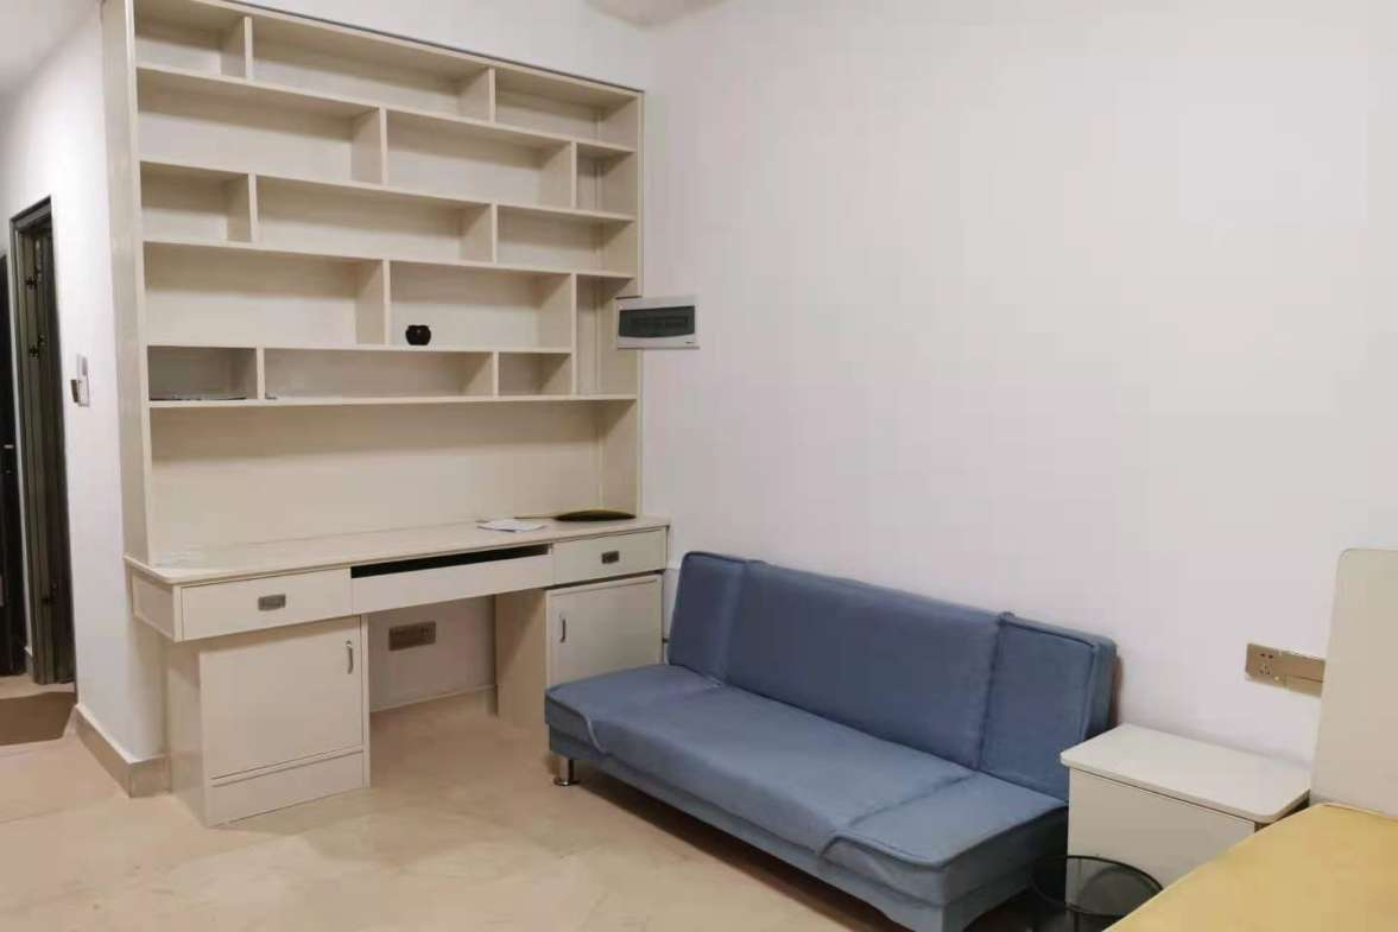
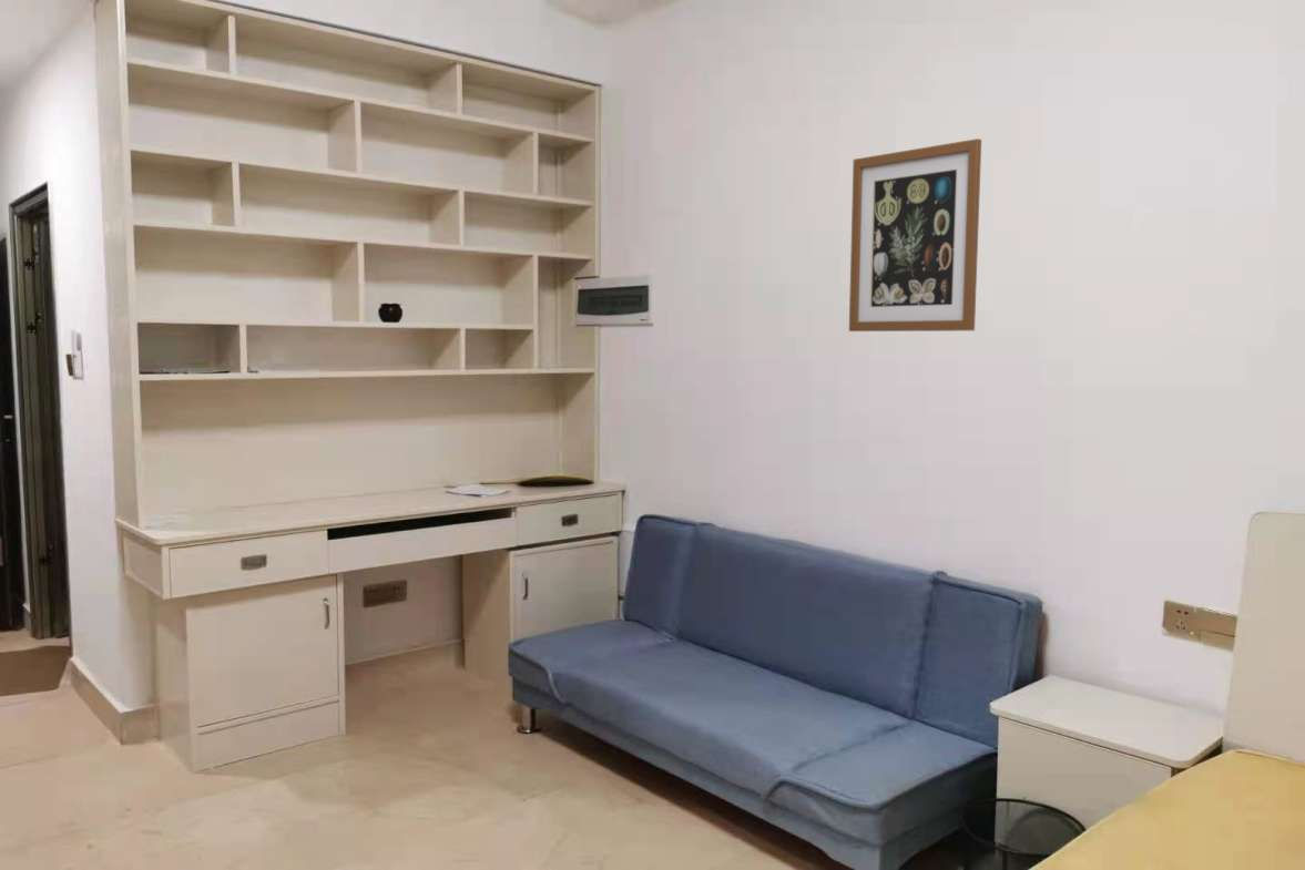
+ wall art [848,137,982,332]
